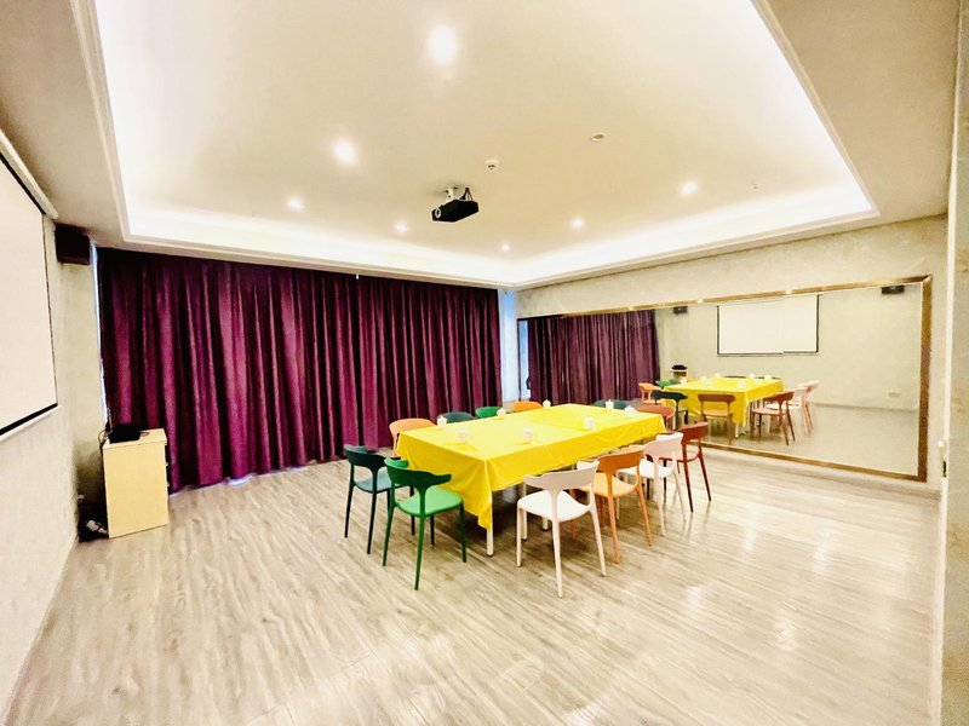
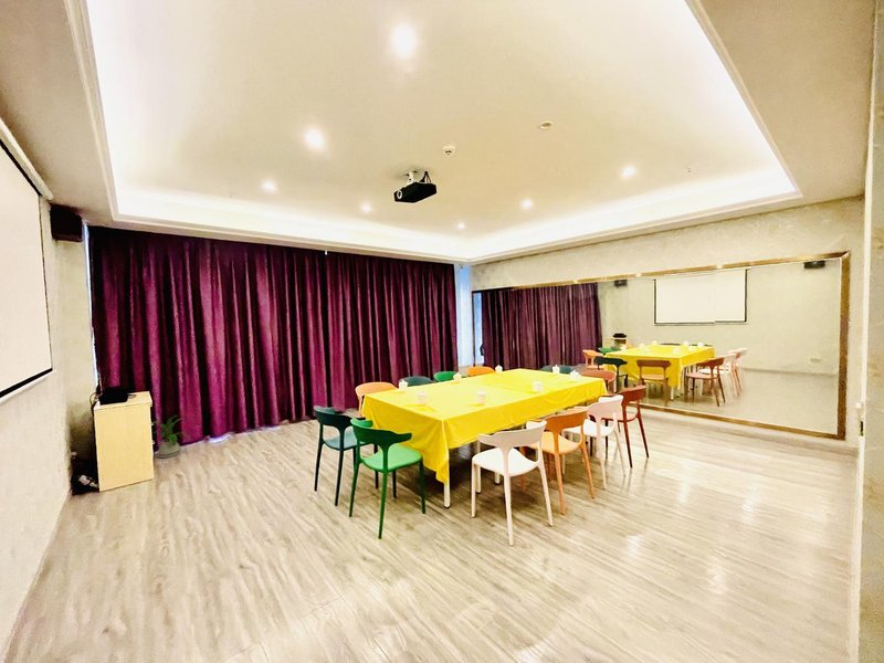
+ house plant [151,414,191,459]
